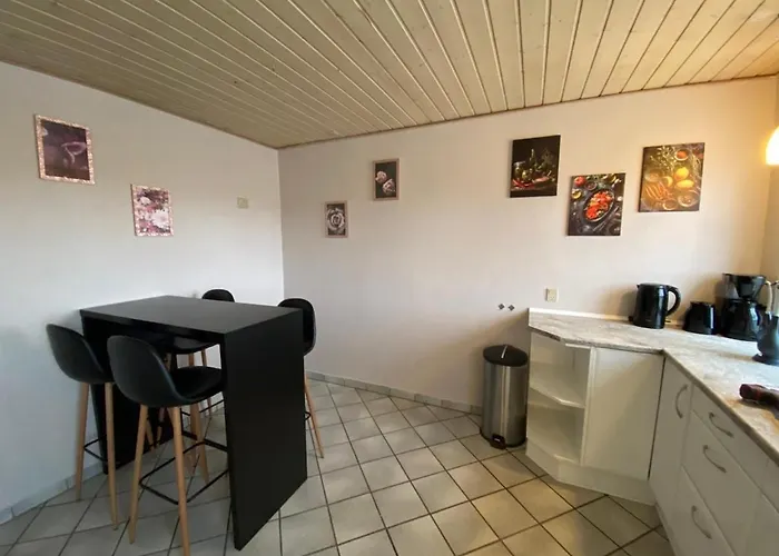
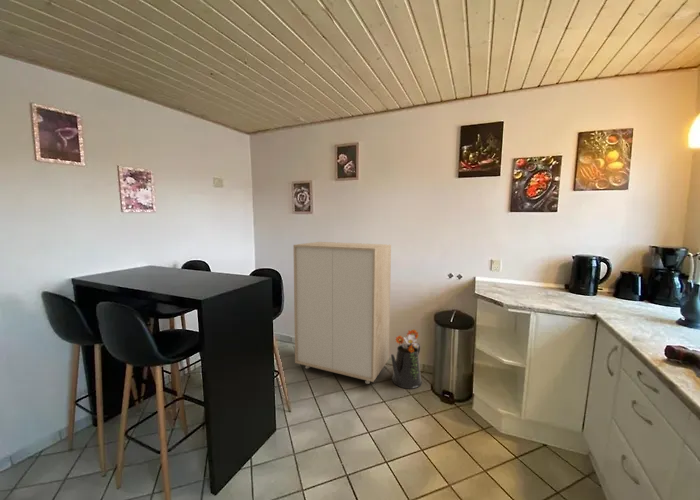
+ storage cabinet [292,241,392,385]
+ watering can [390,328,423,390]
